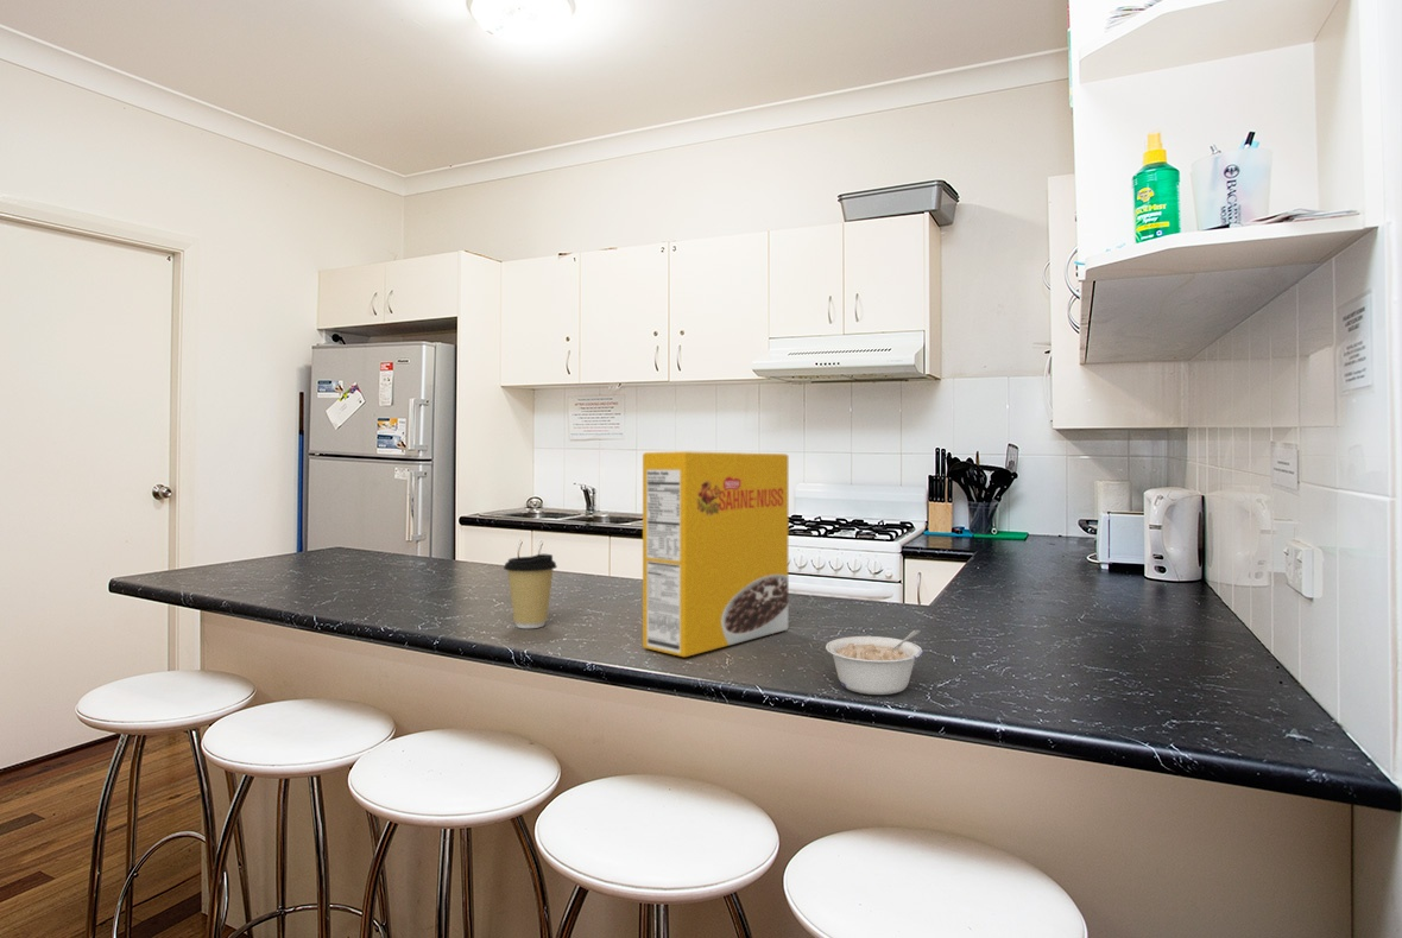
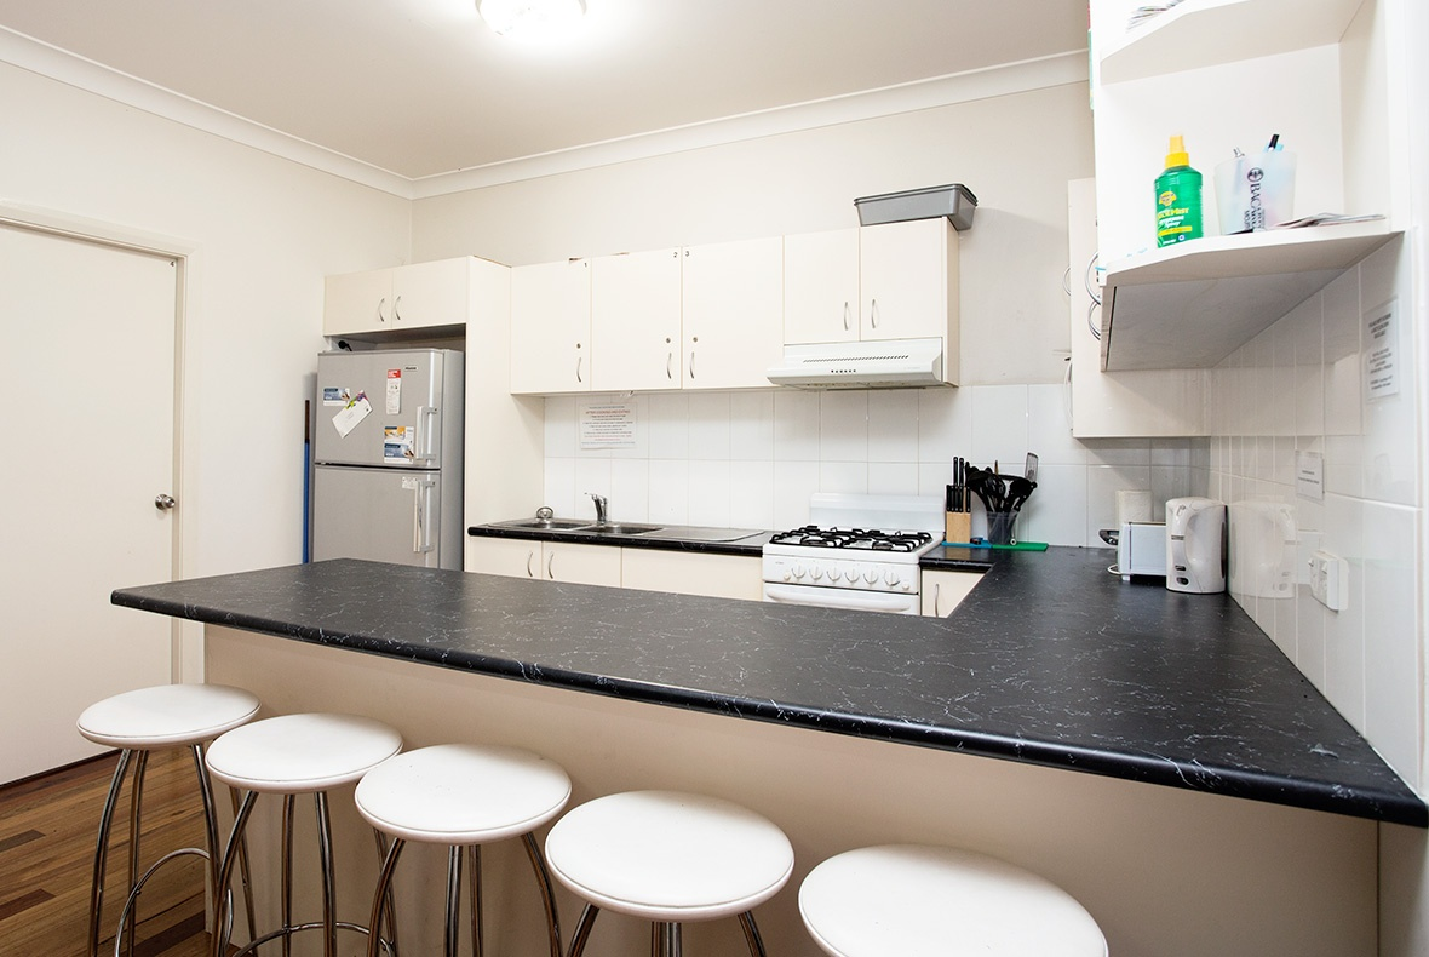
- cereal box [642,450,789,658]
- legume [825,629,923,696]
- coffee cup [503,553,558,629]
